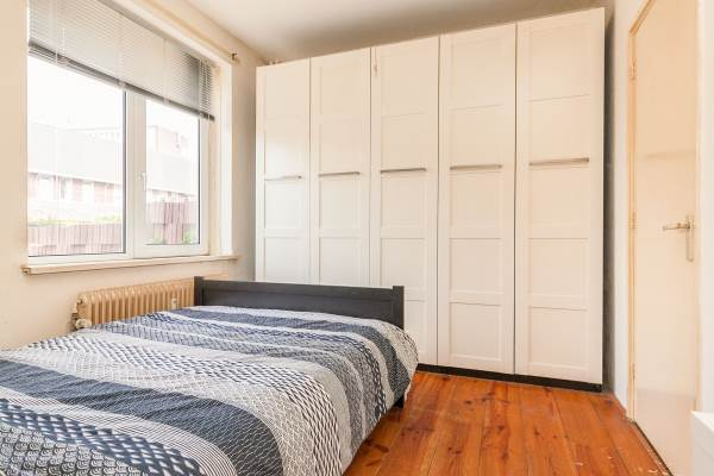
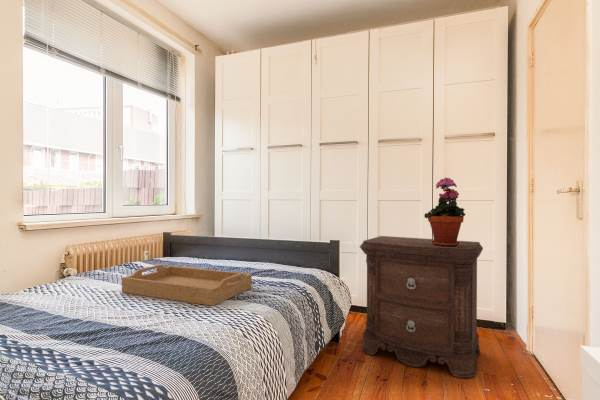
+ potted plant [423,177,466,247]
+ serving tray [121,264,253,307]
+ nightstand [359,235,484,379]
